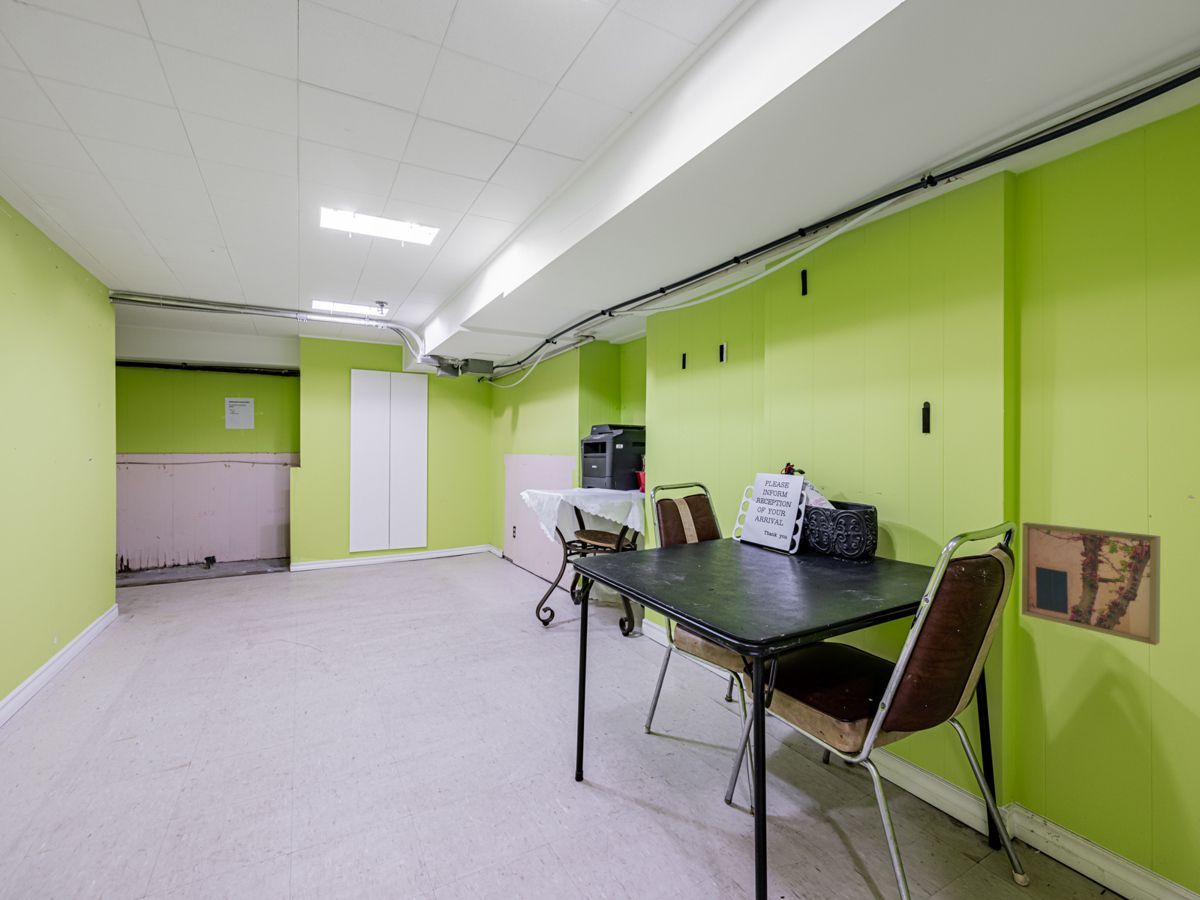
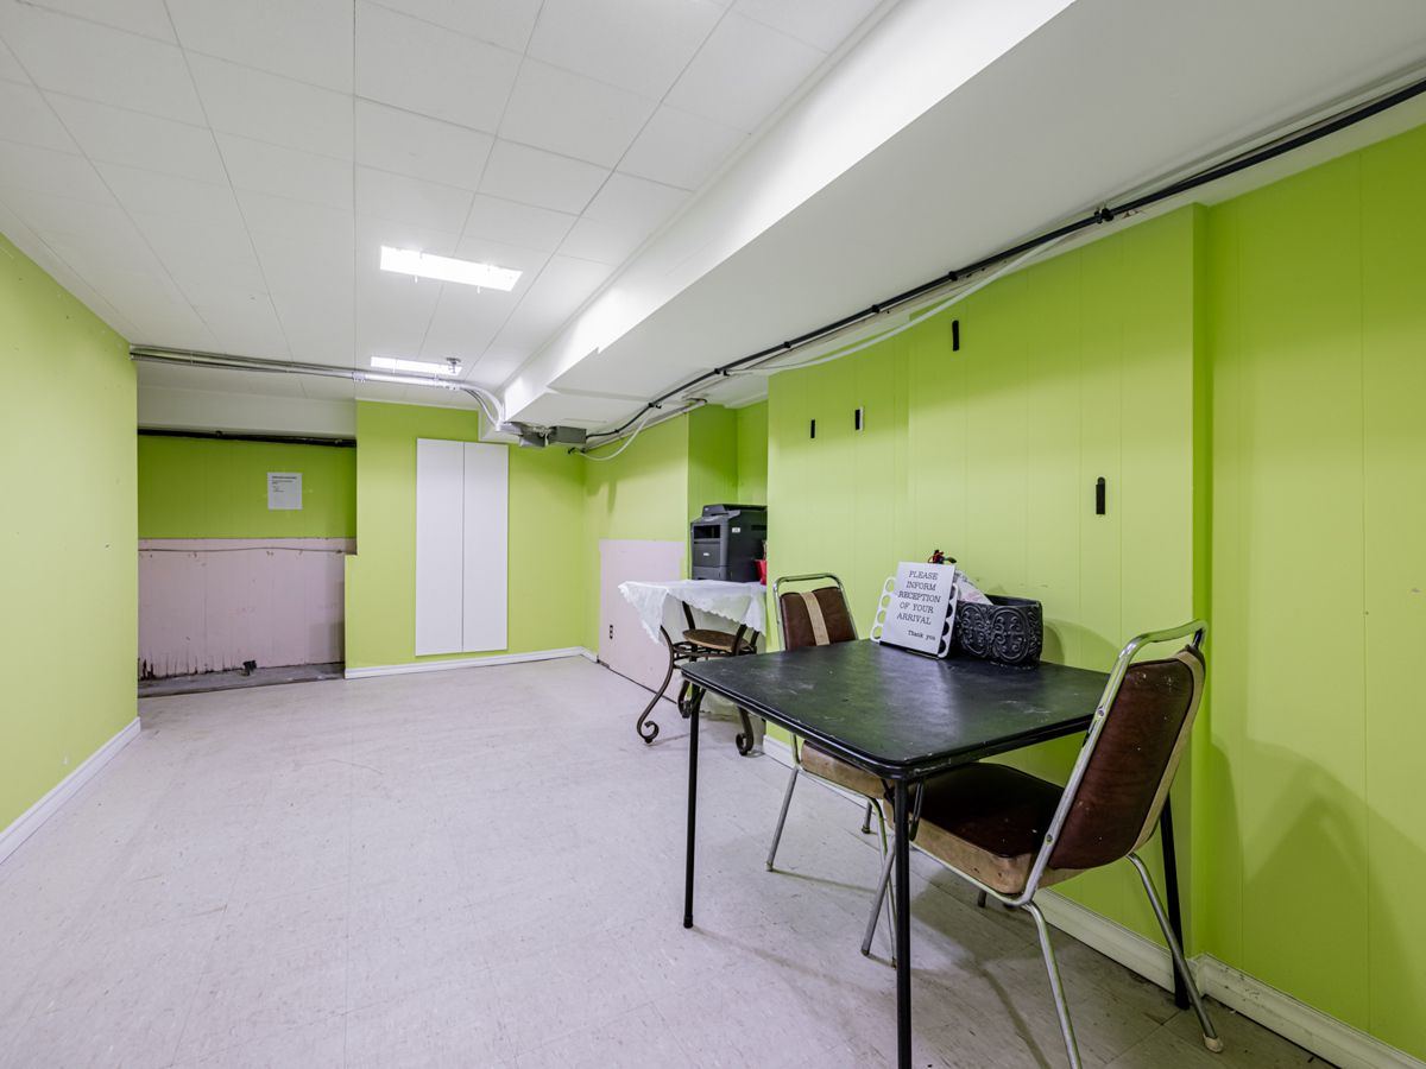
- wall art [1021,521,1161,646]
